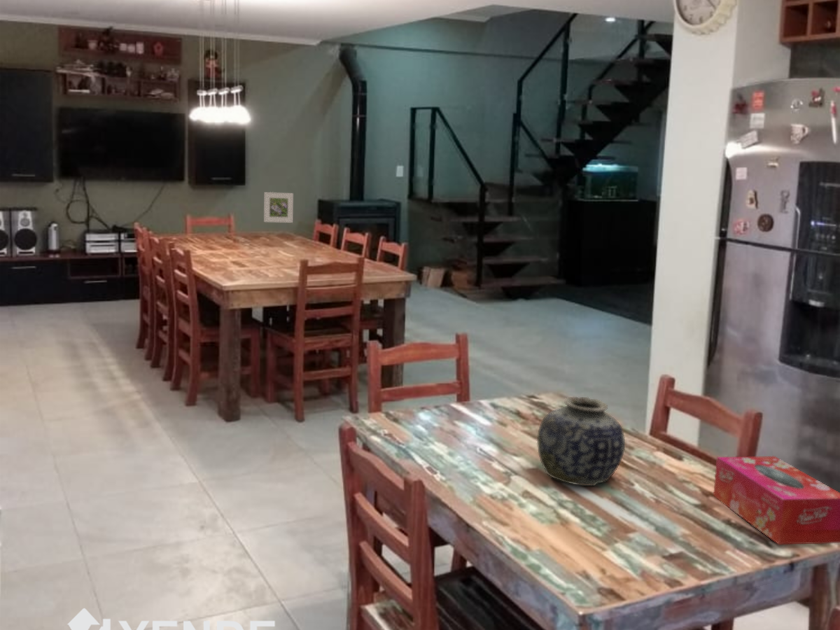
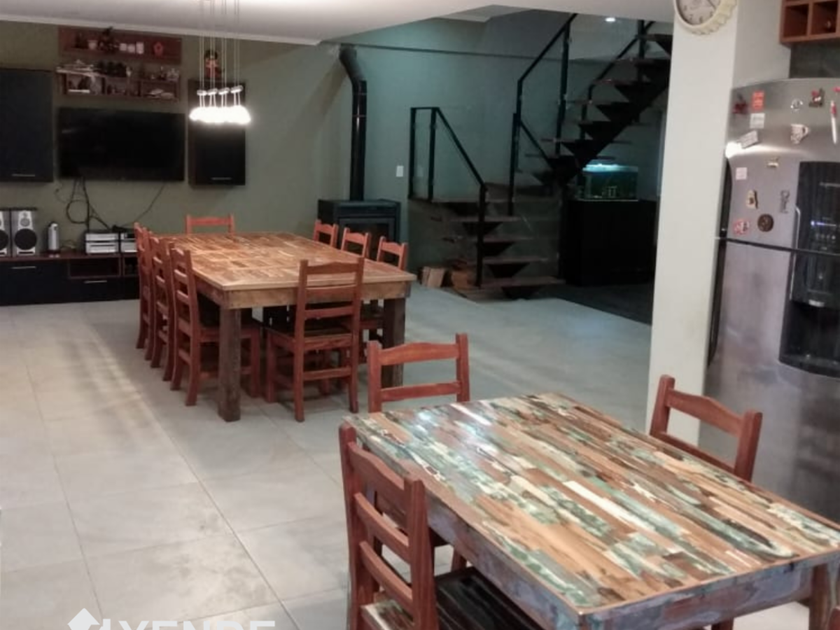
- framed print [263,191,294,224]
- vase [536,396,626,487]
- tissue box [712,455,840,546]
